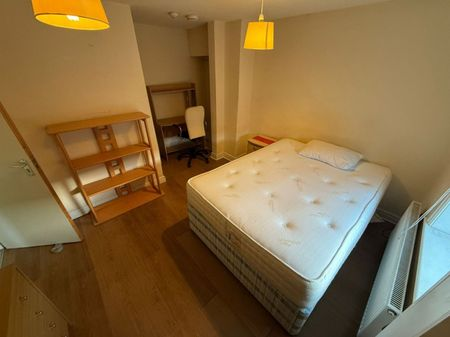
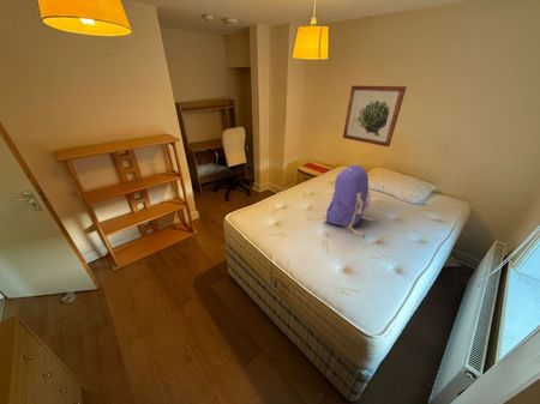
+ backpack [322,163,377,237]
+ wall art [342,85,408,147]
